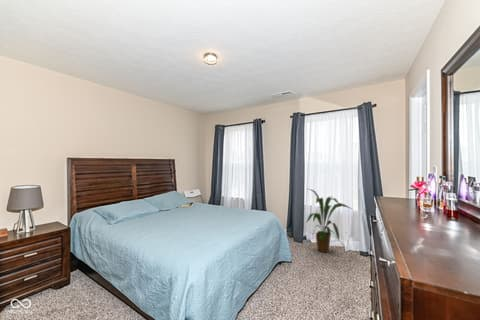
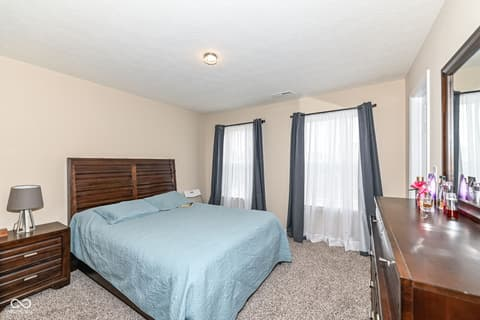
- house plant [305,188,353,254]
